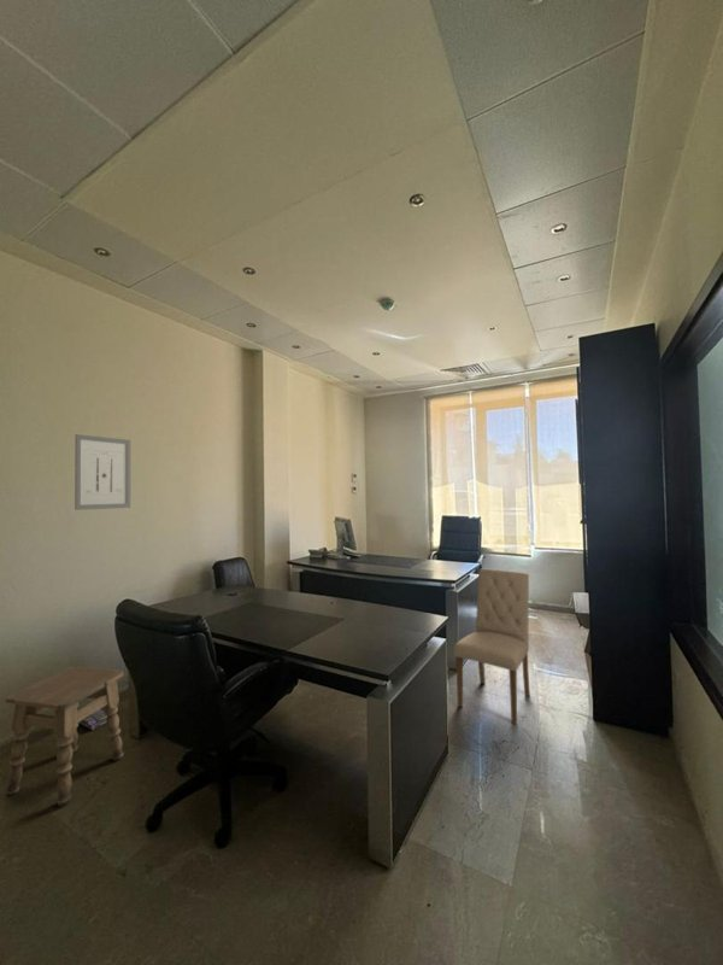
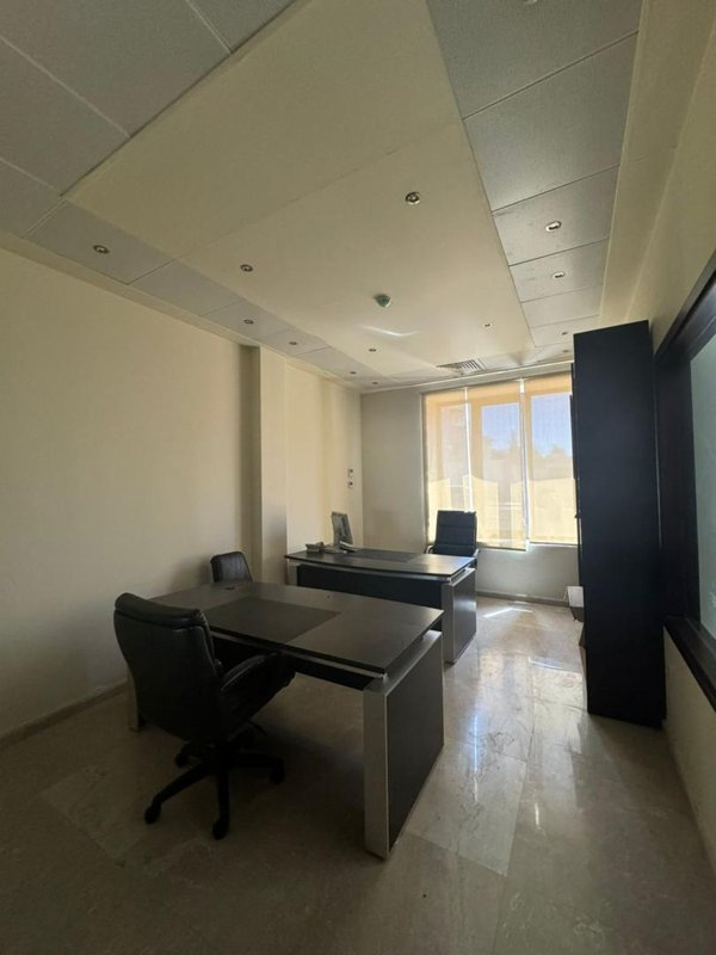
- dining chair [453,568,531,726]
- box [77,708,107,732]
- side table [4,665,124,808]
- wall art [74,433,131,511]
